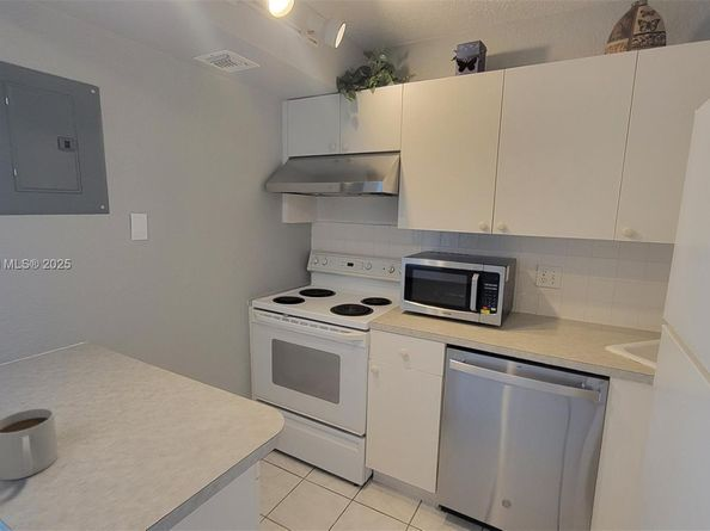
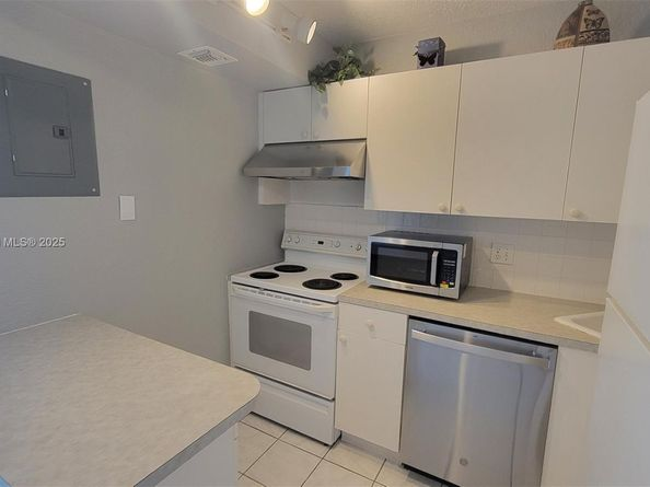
- mug [0,407,59,481]
